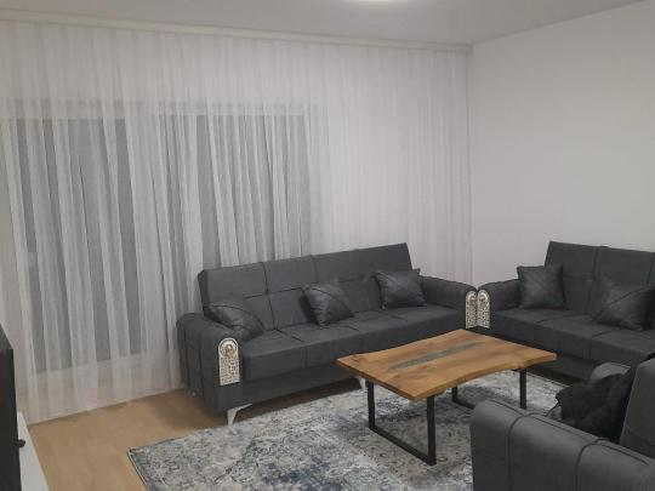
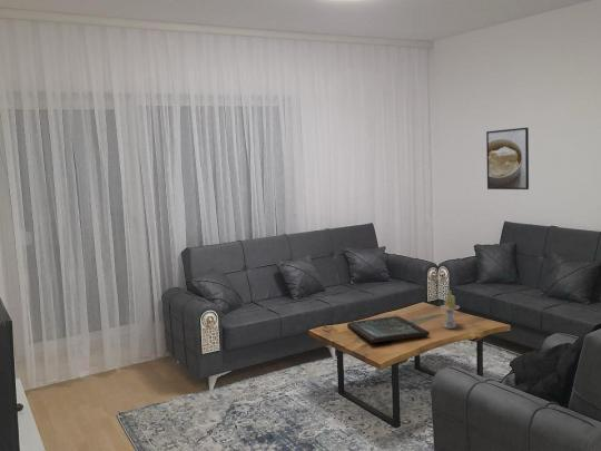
+ board game [346,315,431,344]
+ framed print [485,127,530,190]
+ candle [439,290,461,330]
